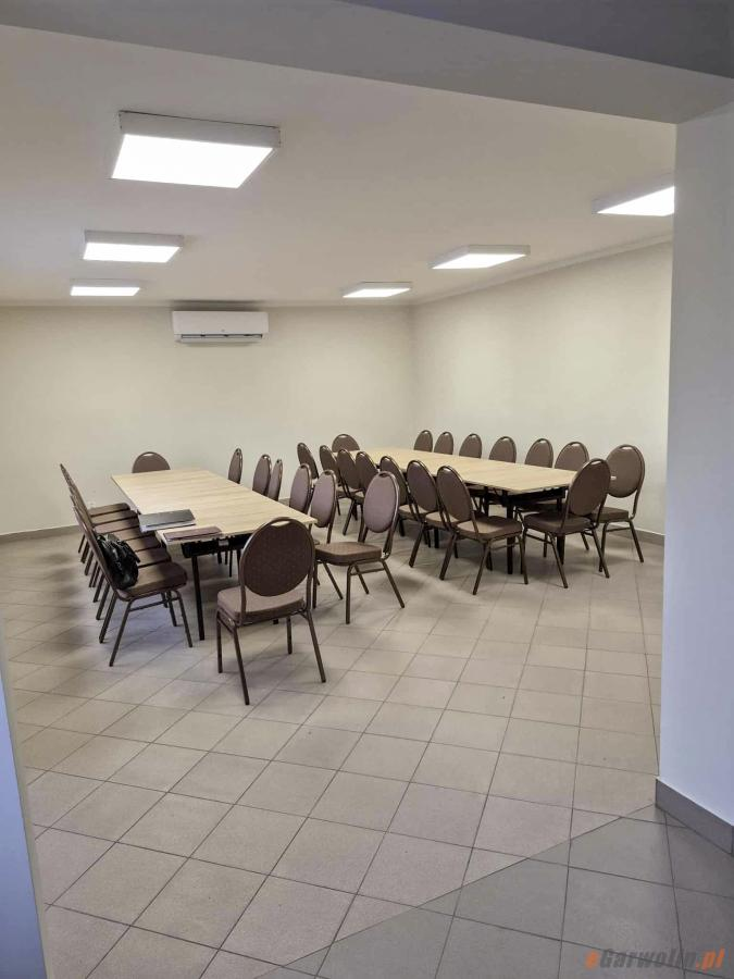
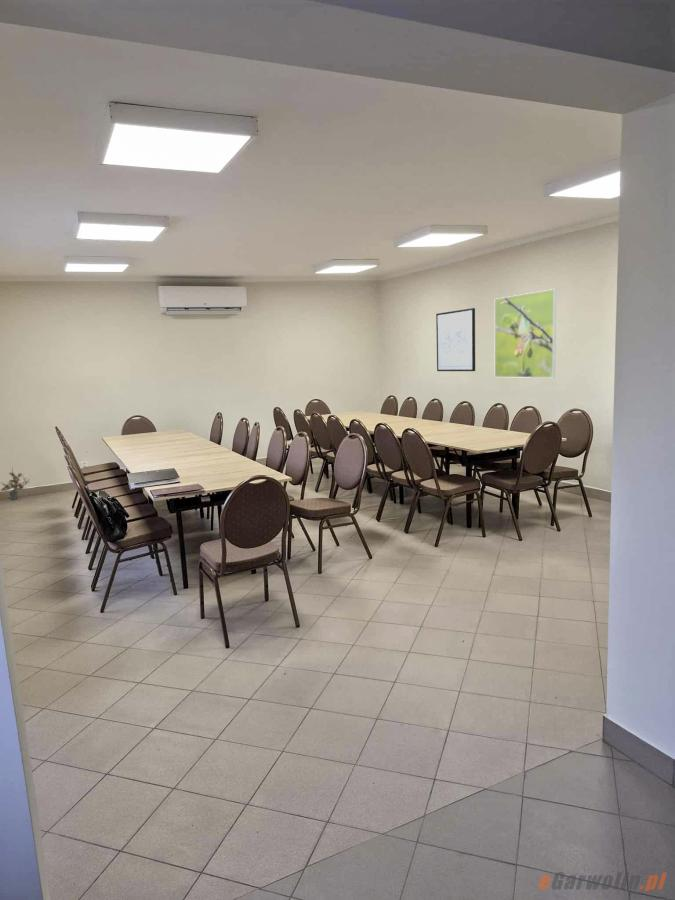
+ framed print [494,288,557,379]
+ potted plant [0,466,30,501]
+ wall art [435,307,476,372]
